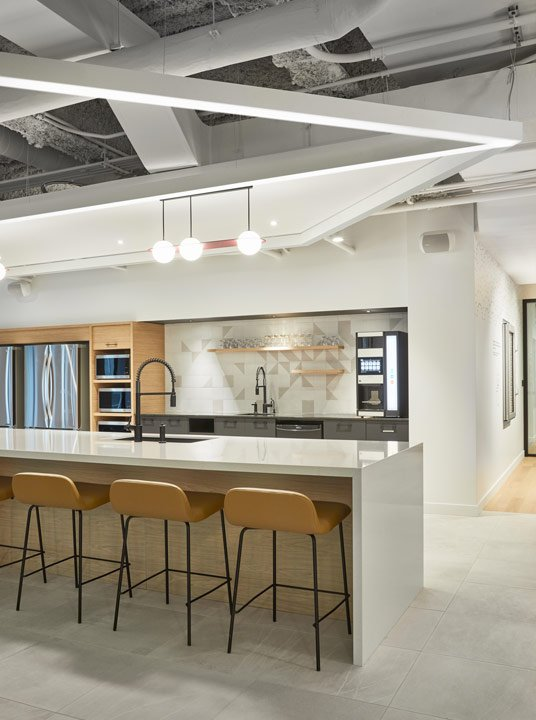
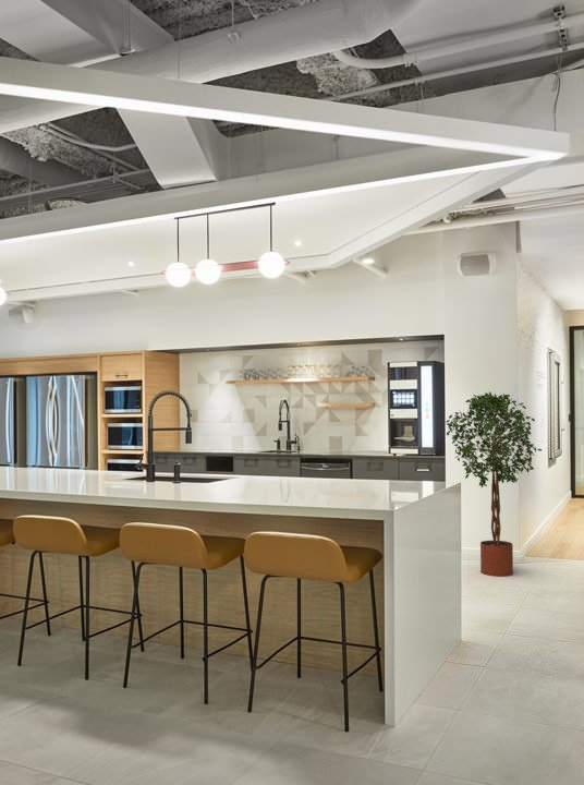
+ potted tree [441,390,543,577]
